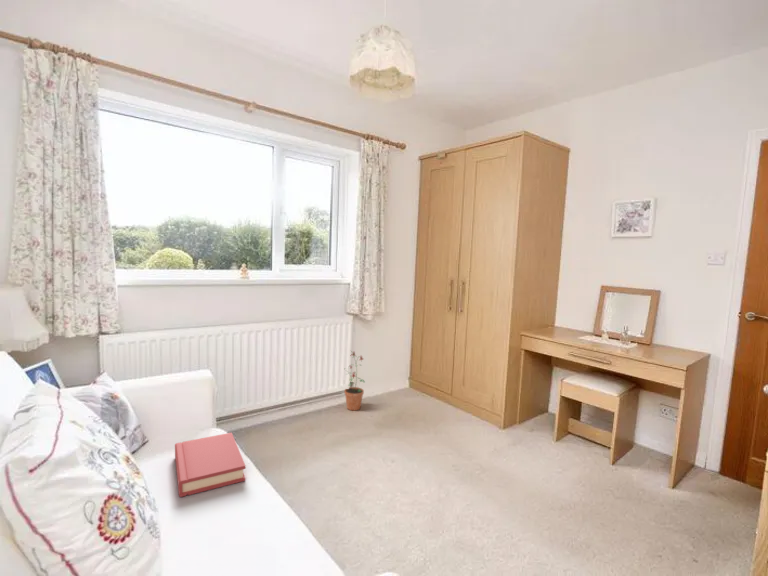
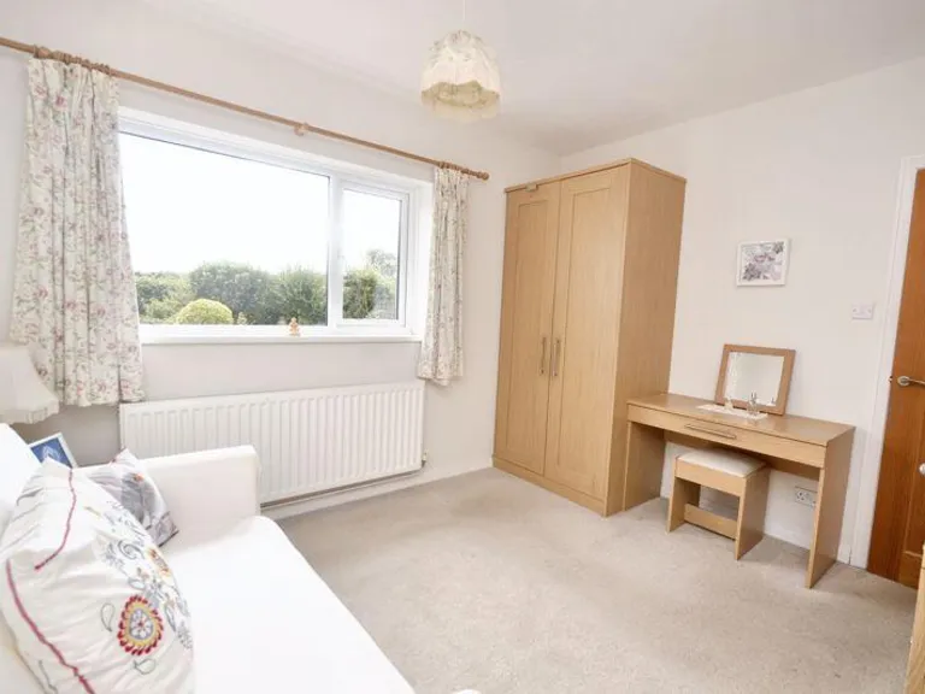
- hardback book [174,432,247,498]
- potted plant [344,350,366,411]
